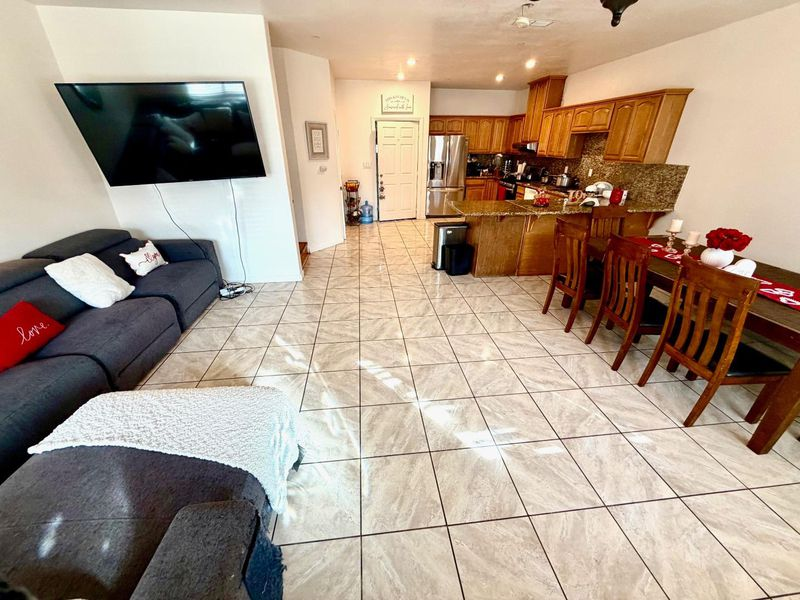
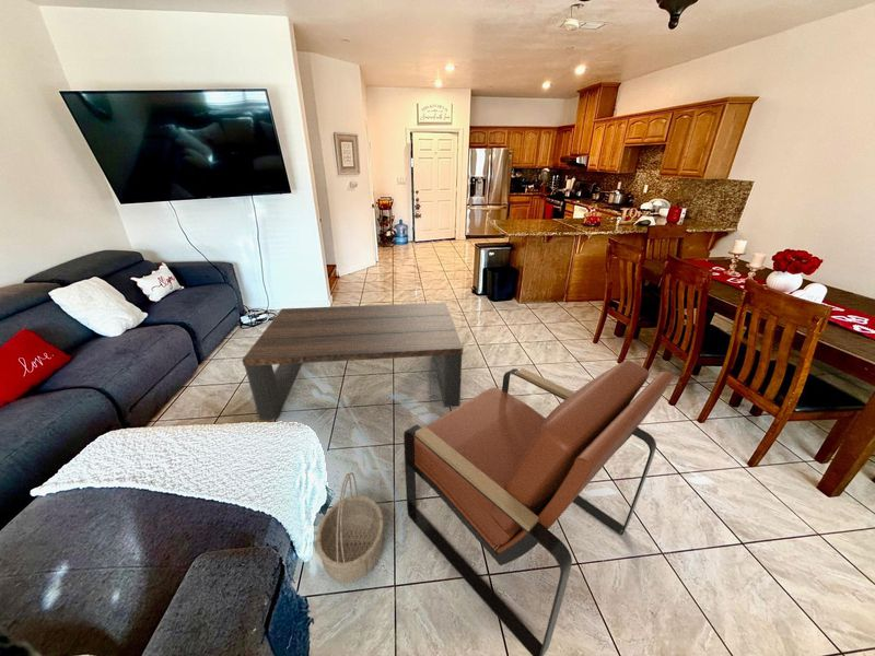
+ coffee table [241,302,464,421]
+ basket [315,471,385,584]
+ armchair [402,360,675,656]
